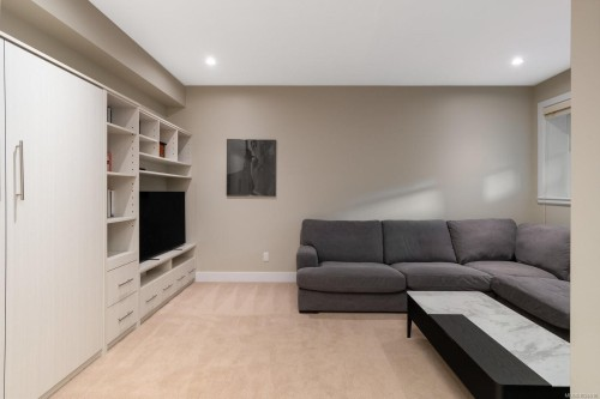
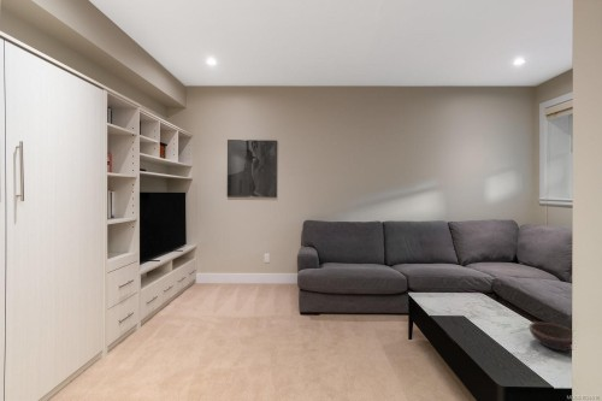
+ bowl [529,320,573,353]
